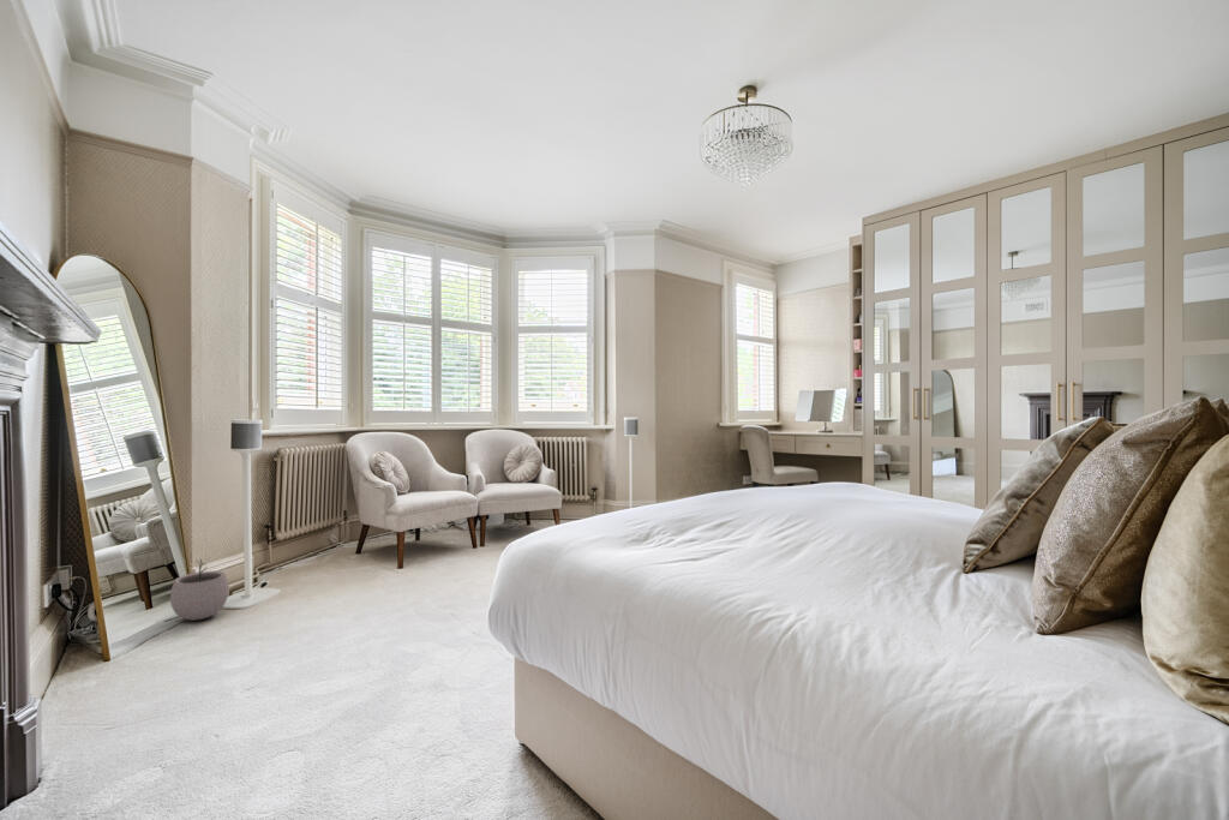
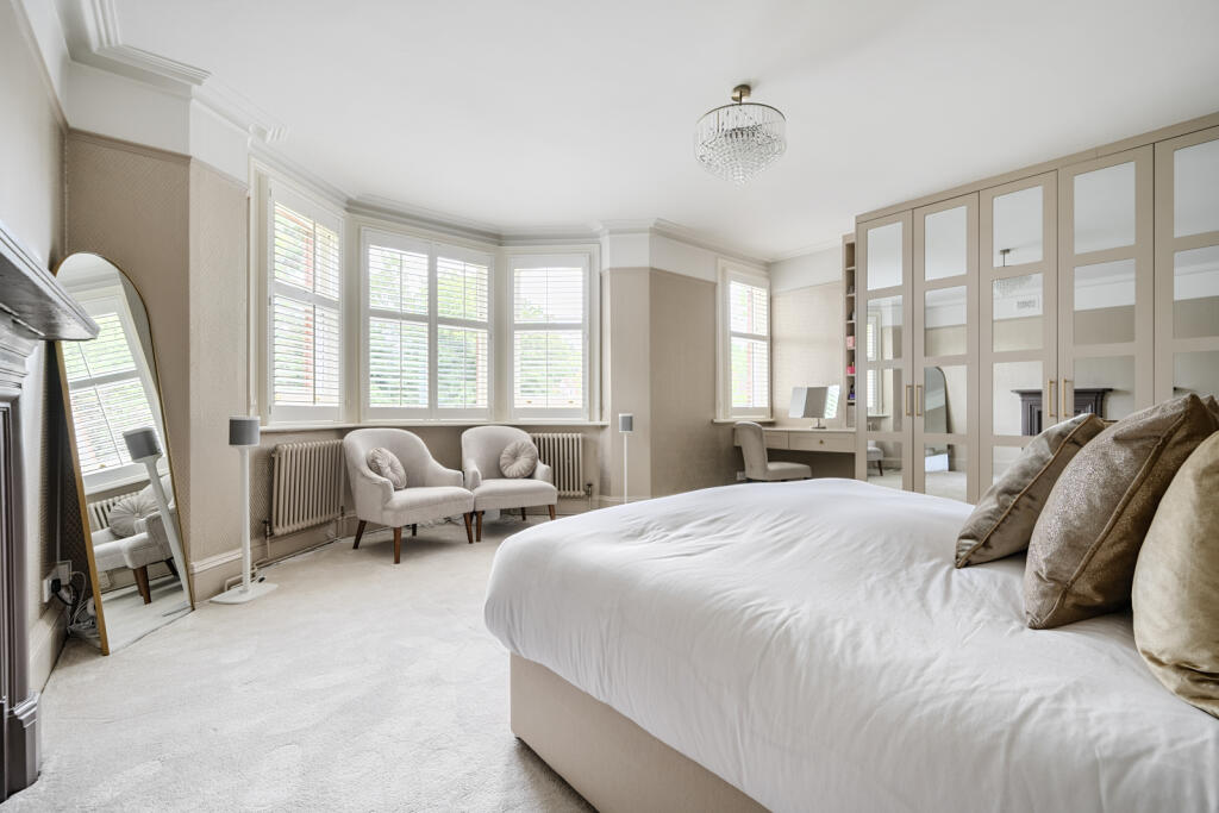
- plant pot [169,558,230,622]
